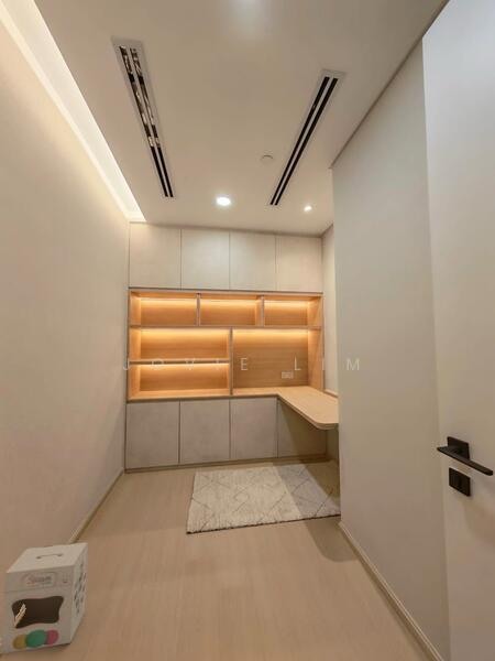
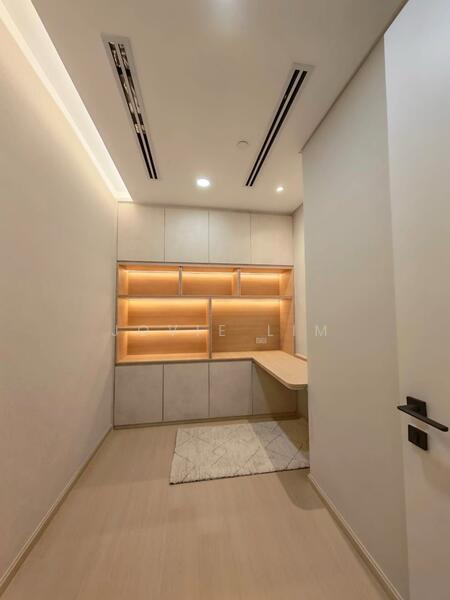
- cardboard box [0,542,89,655]
